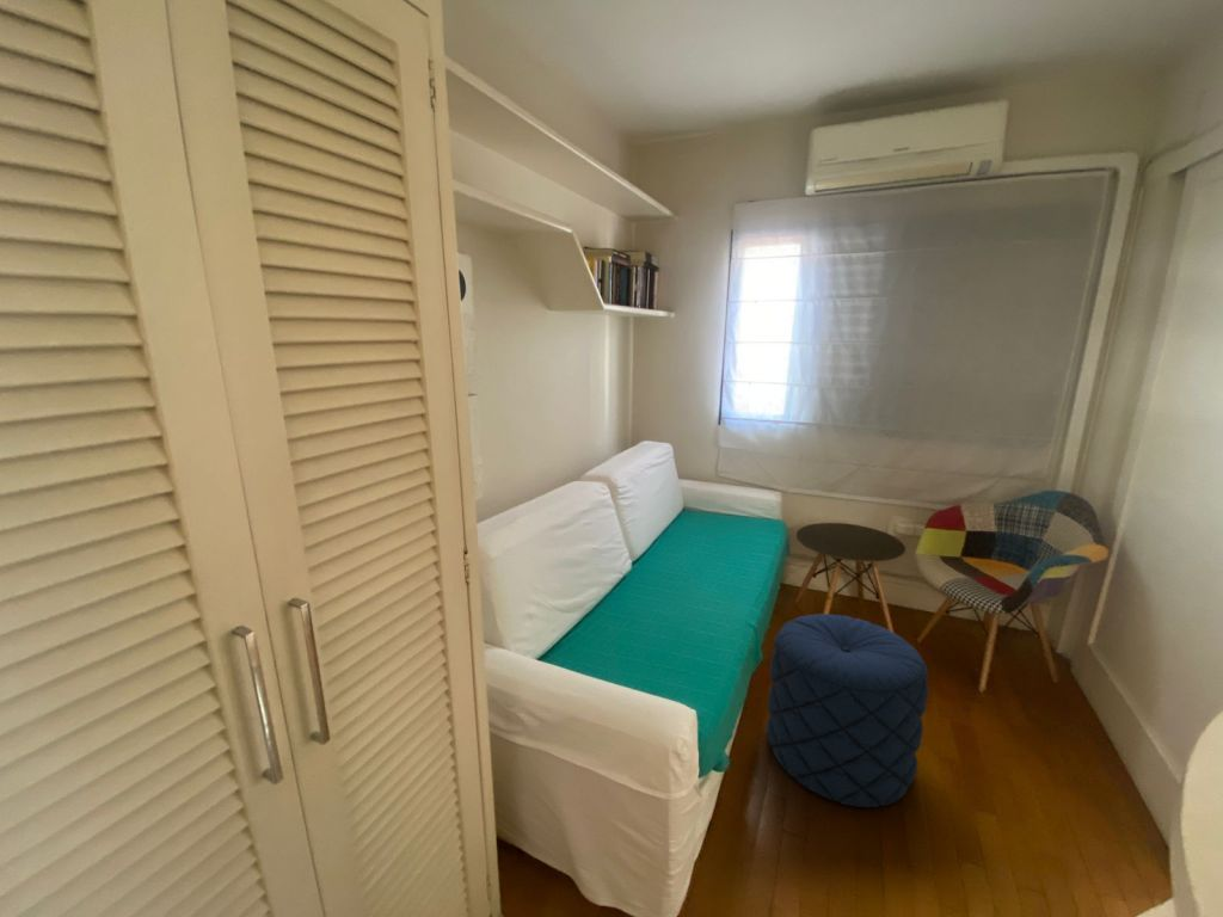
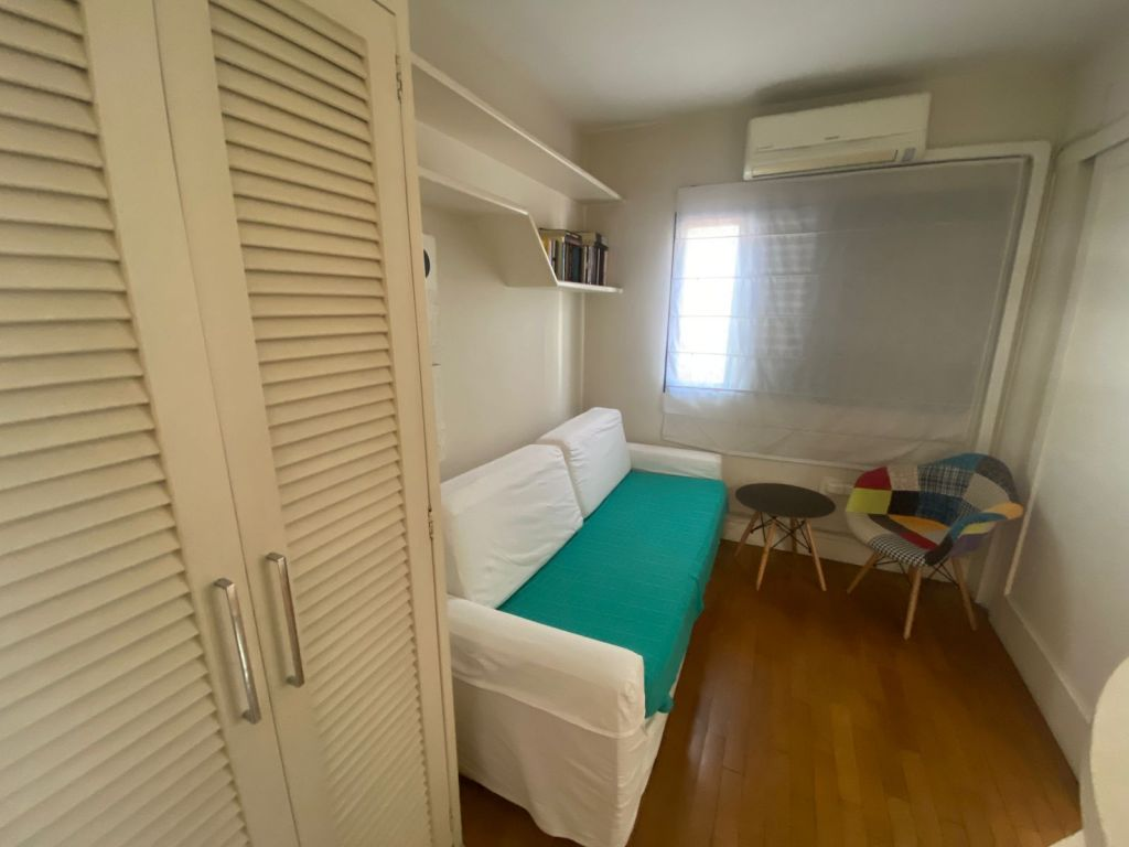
- pouf [766,613,929,808]
